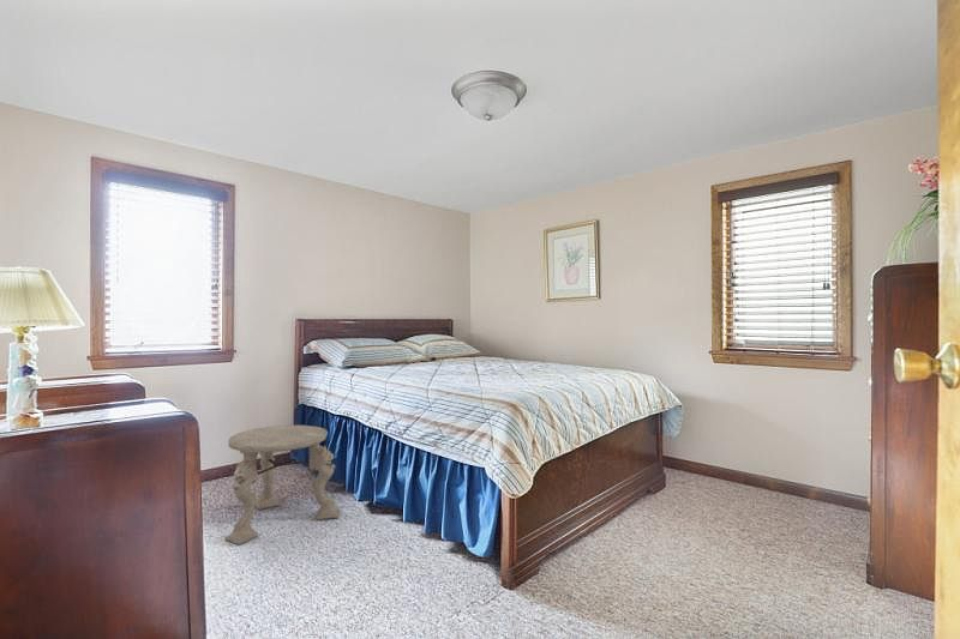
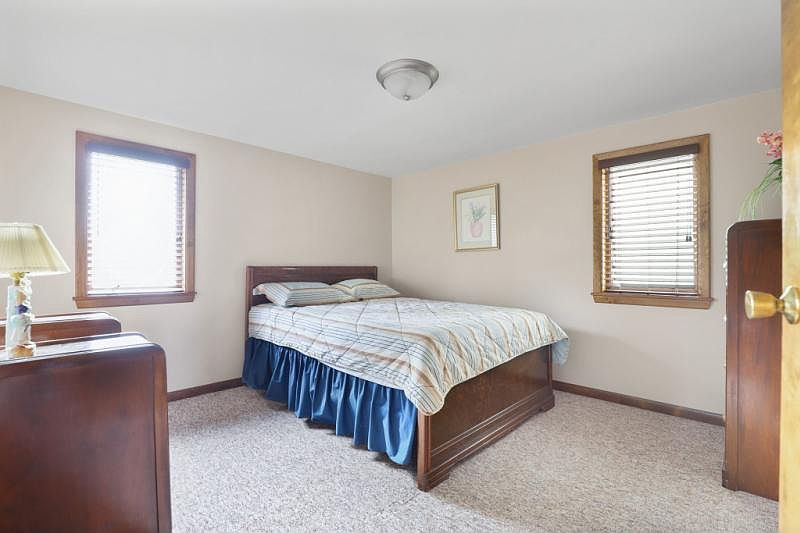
- side table [224,424,341,547]
